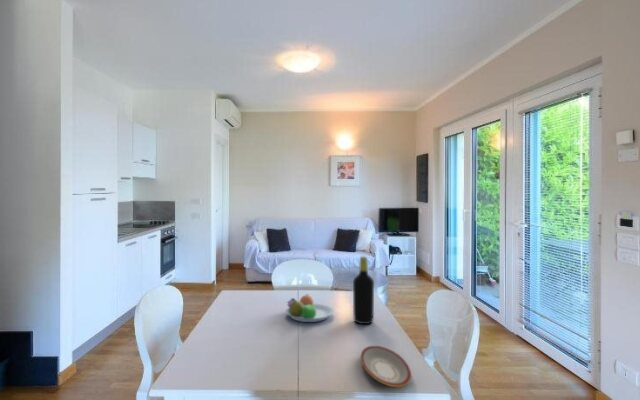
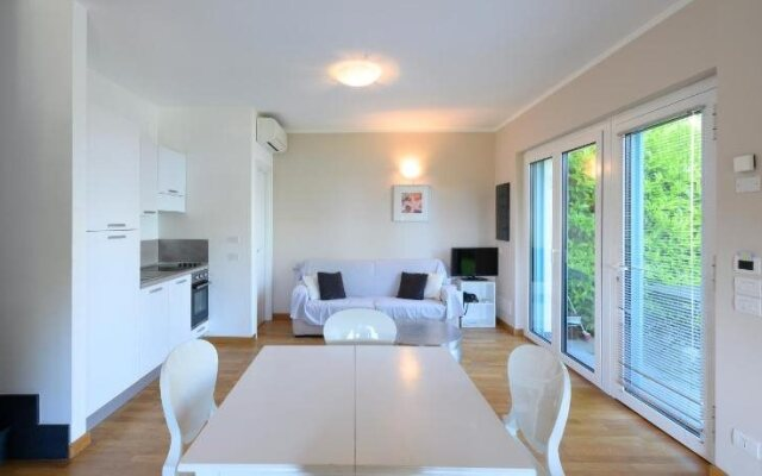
- bottle [352,255,375,325]
- plate [360,345,412,388]
- fruit bowl [285,293,334,323]
